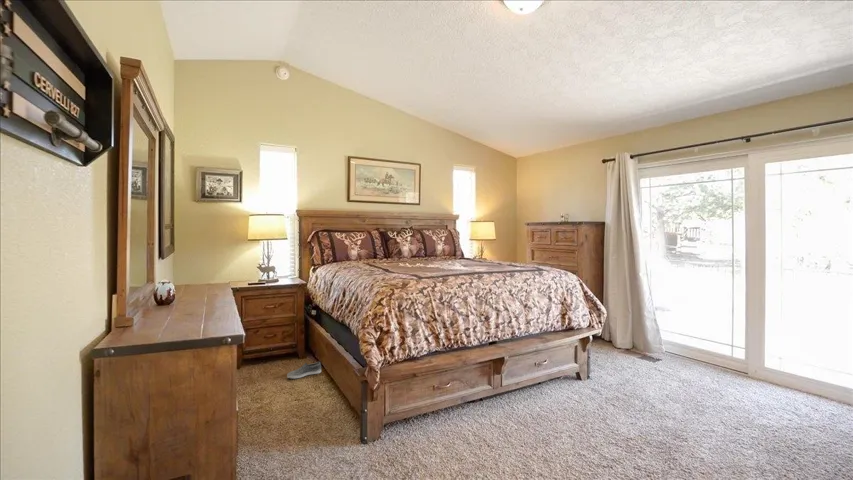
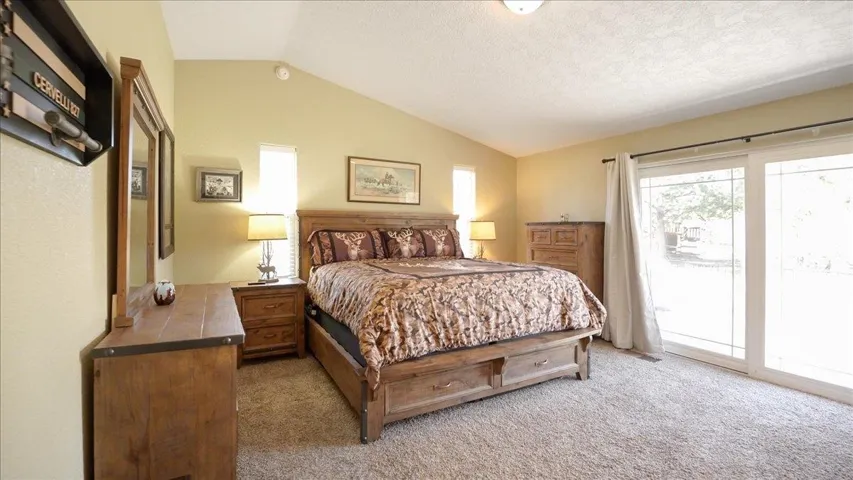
- shoe [286,361,322,379]
